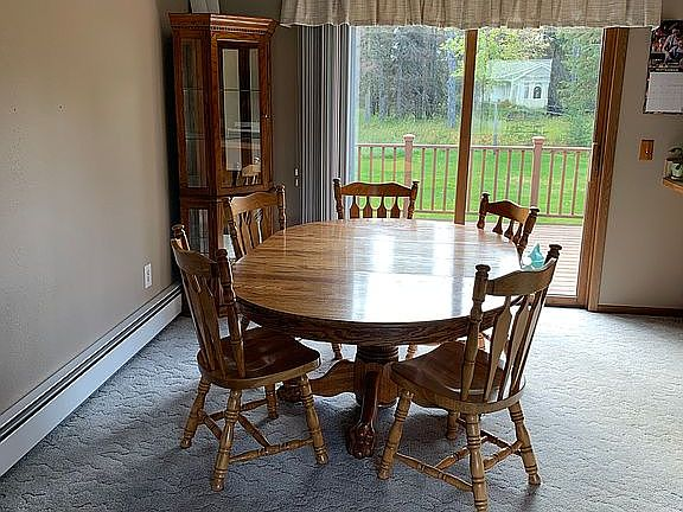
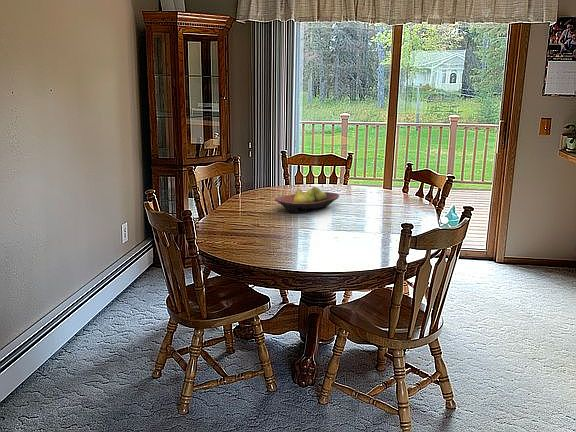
+ fruit bowl [274,186,340,214]
